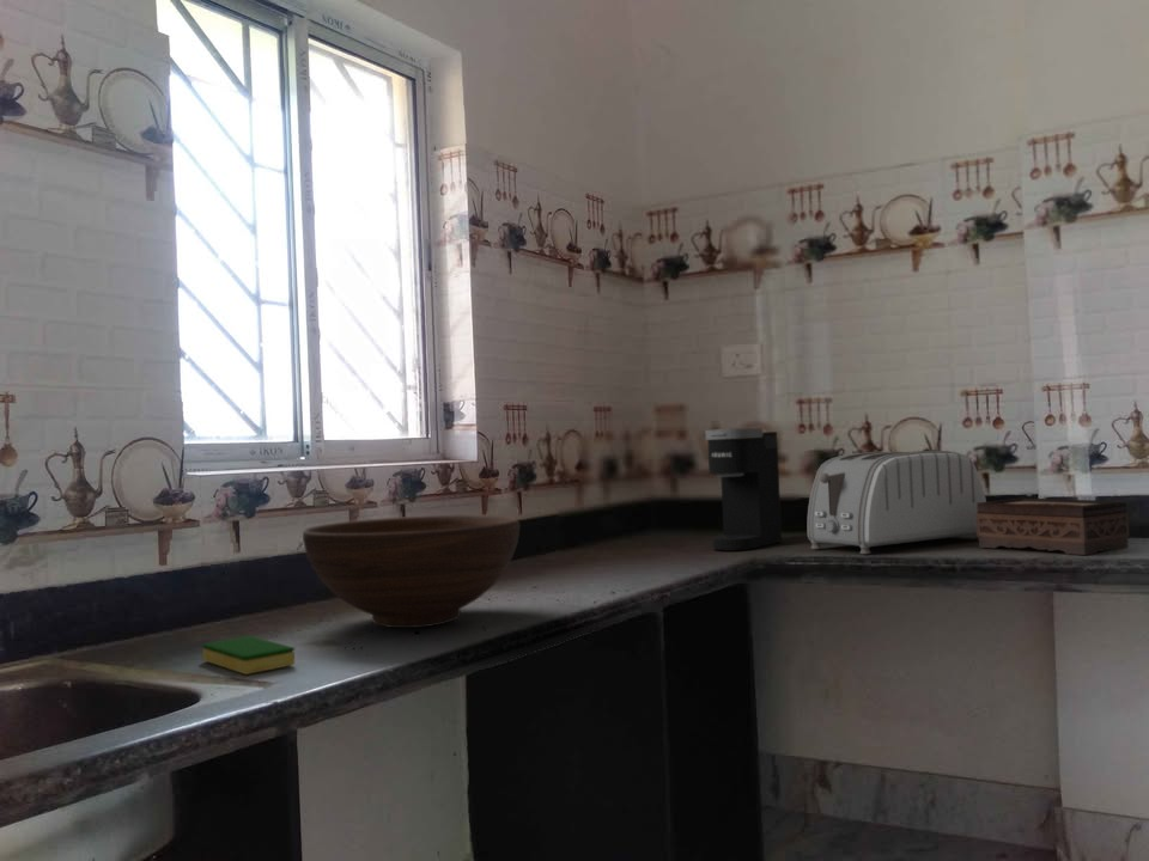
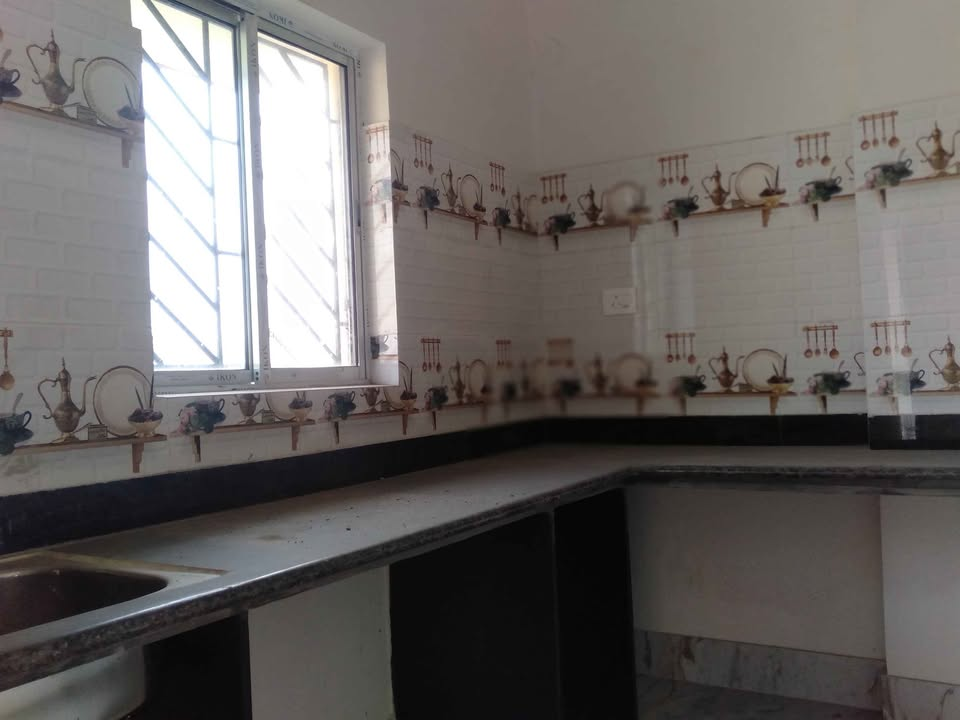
- dish sponge [201,635,296,676]
- coffee maker [704,427,783,552]
- toaster [807,450,987,555]
- fruit bowl [302,513,521,629]
- tissue box [975,497,1131,556]
